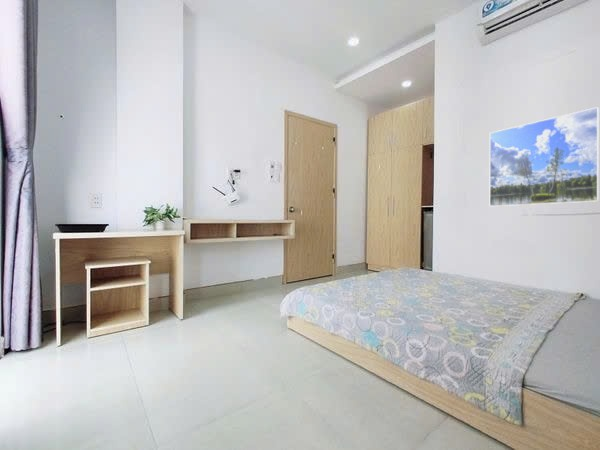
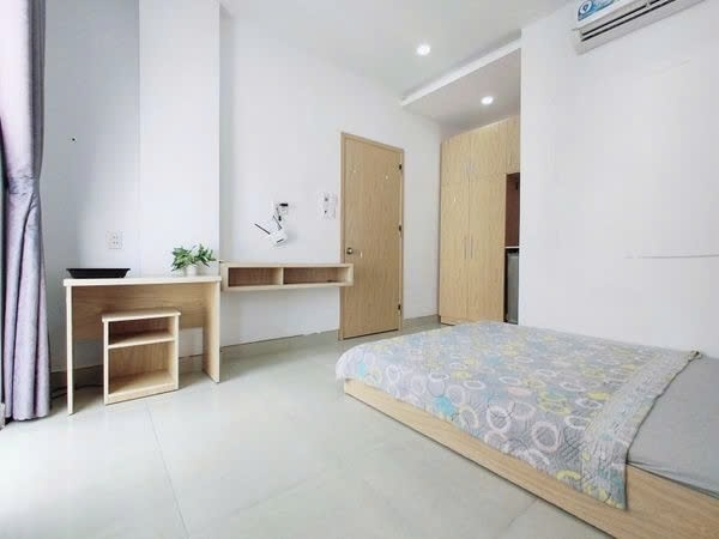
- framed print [489,106,600,207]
